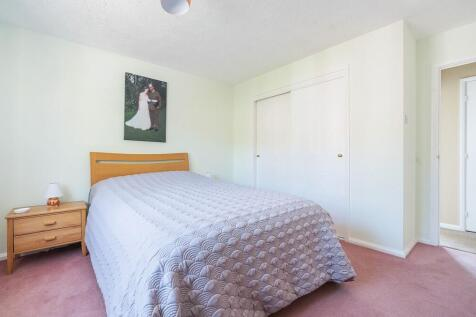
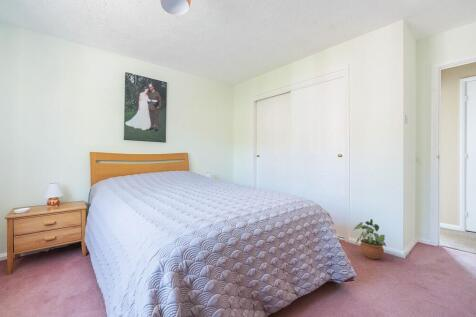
+ potted plant [353,218,387,260]
